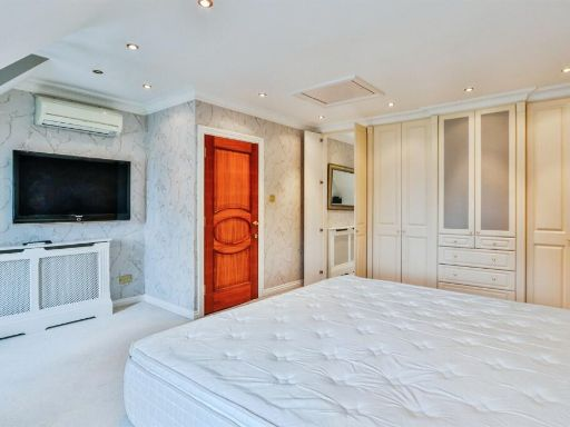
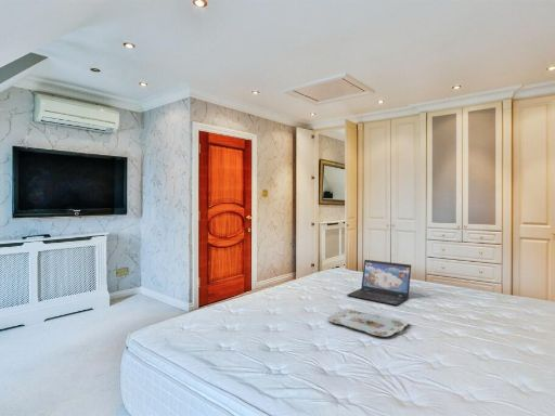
+ serving tray [326,308,409,338]
+ laptop [346,259,412,307]
